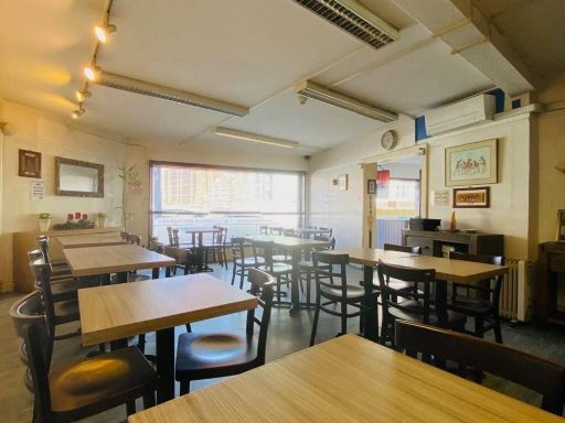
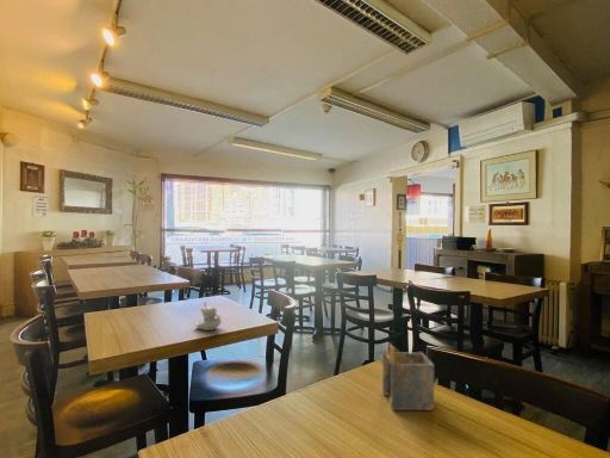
+ candle [193,302,223,332]
+ napkin holder [381,341,435,411]
